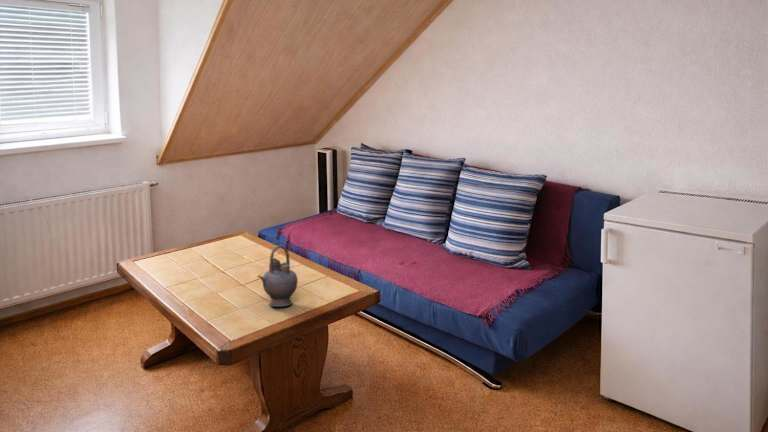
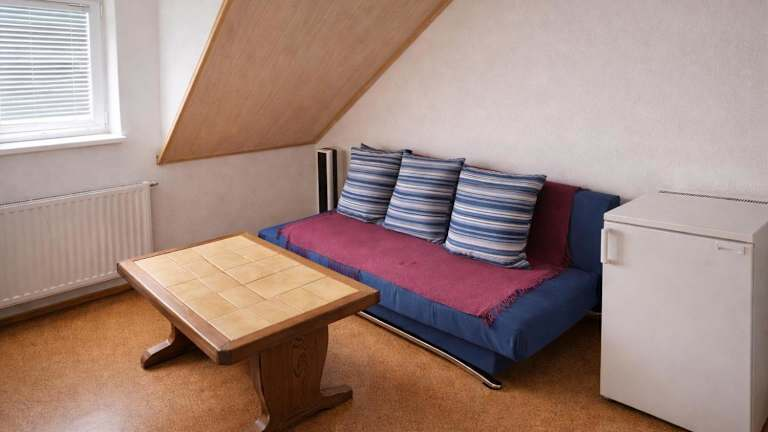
- teapot [257,245,299,308]
